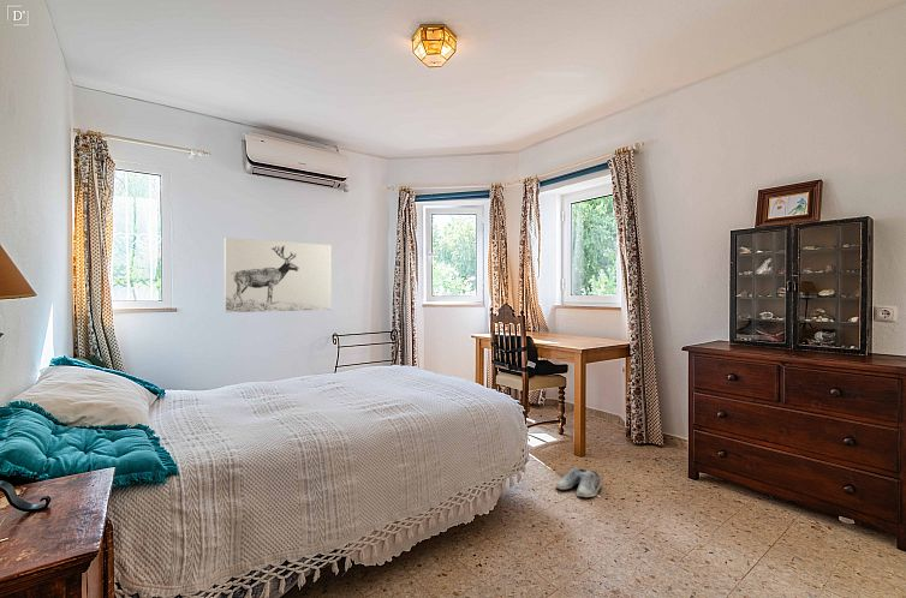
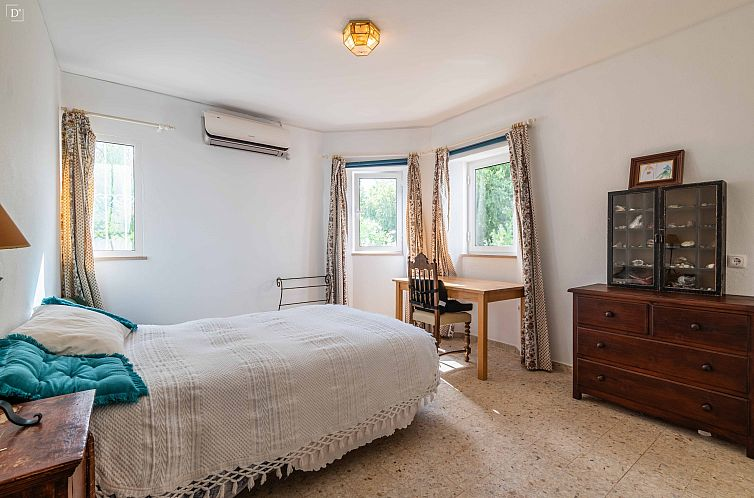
- shoe [554,467,602,498]
- wall art [223,237,333,313]
